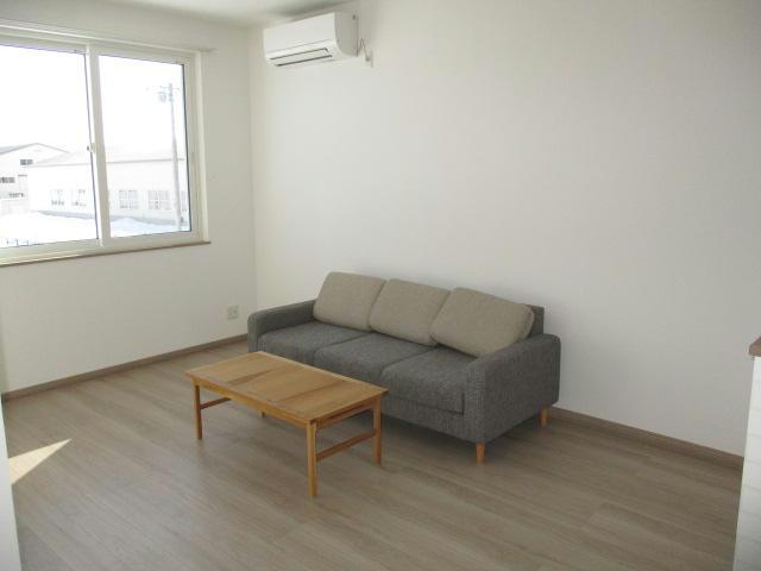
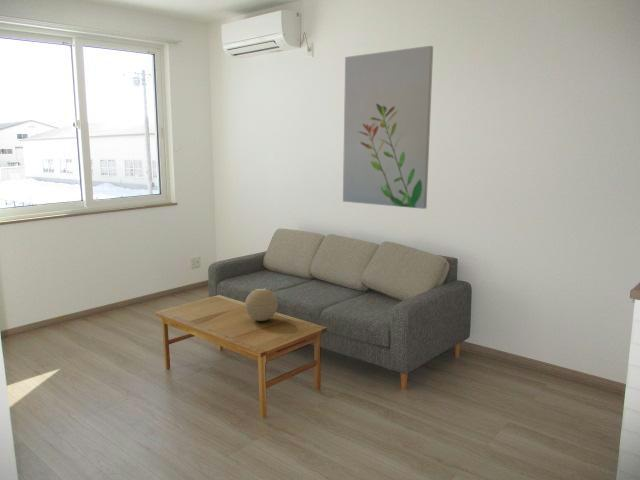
+ decorative orb [244,288,279,322]
+ wall art [342,45,434,210]
